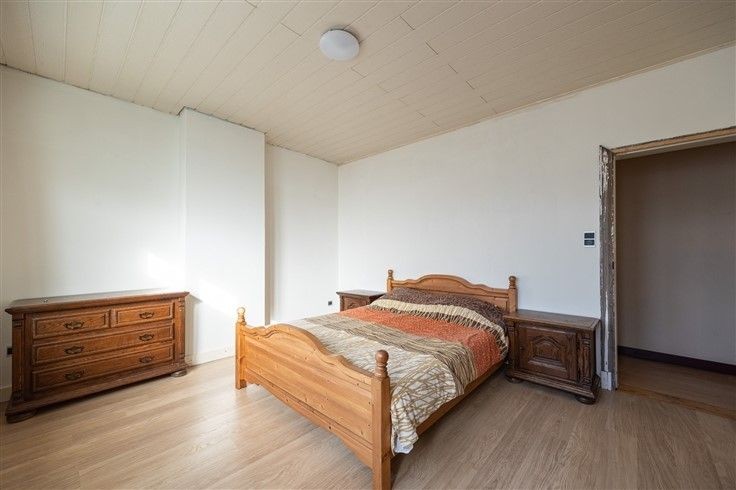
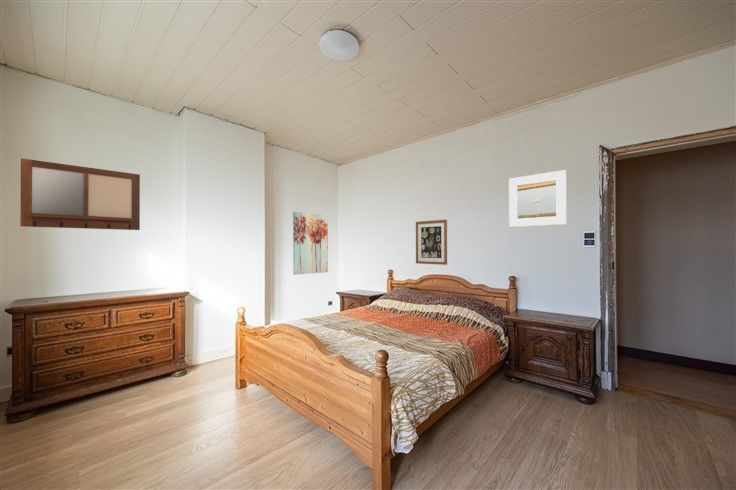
+ writing board [19,157,141,231]
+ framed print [508,169,568,228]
+ wall art [415,219,448,266]
+ wall art [292,211,329,276]
